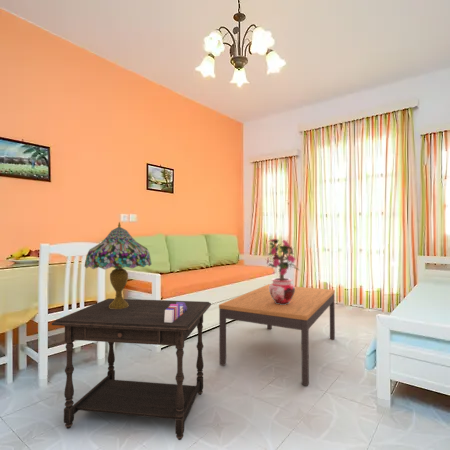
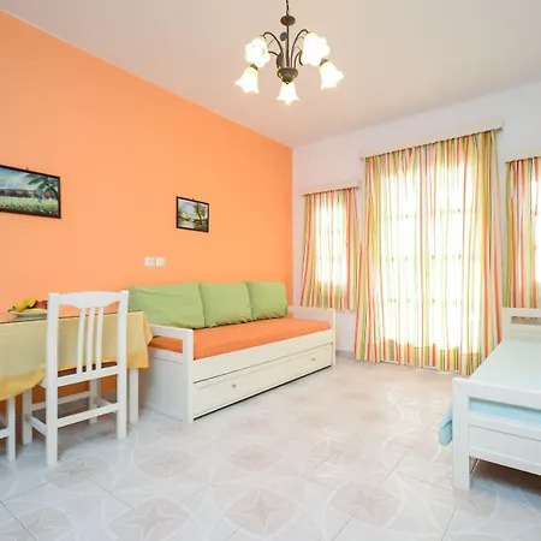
- side table [51,298,212,441]
- books [164,302,187,323]
- coffee table [218,283,336,387]
- potted flower [264,236,301,305]
- table lamp [84,221,152,309]
